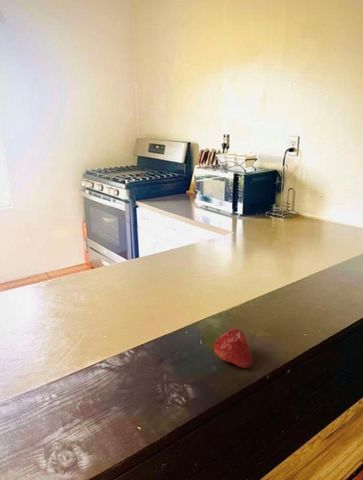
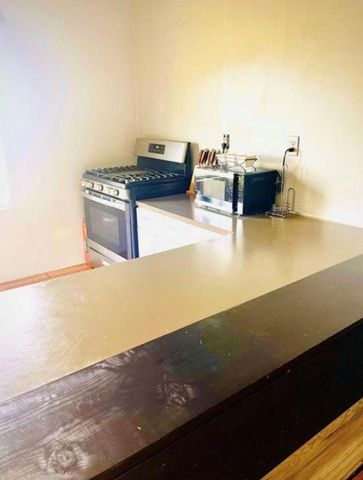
- fruit [213,328,254,369]
